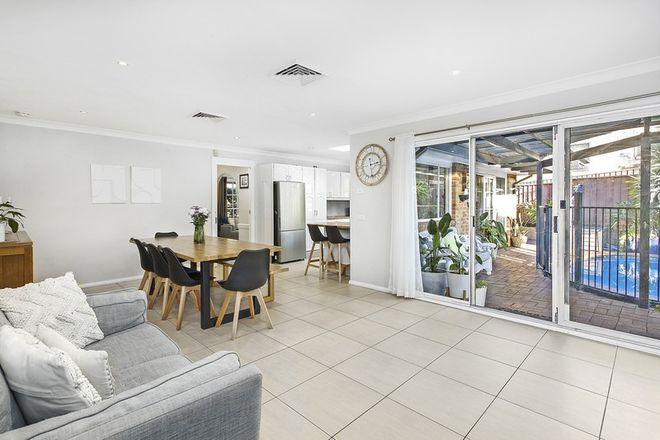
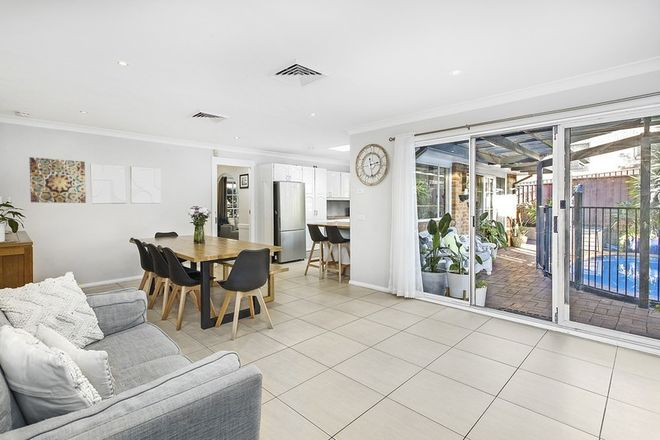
+ wall art [28,156,87,204]
